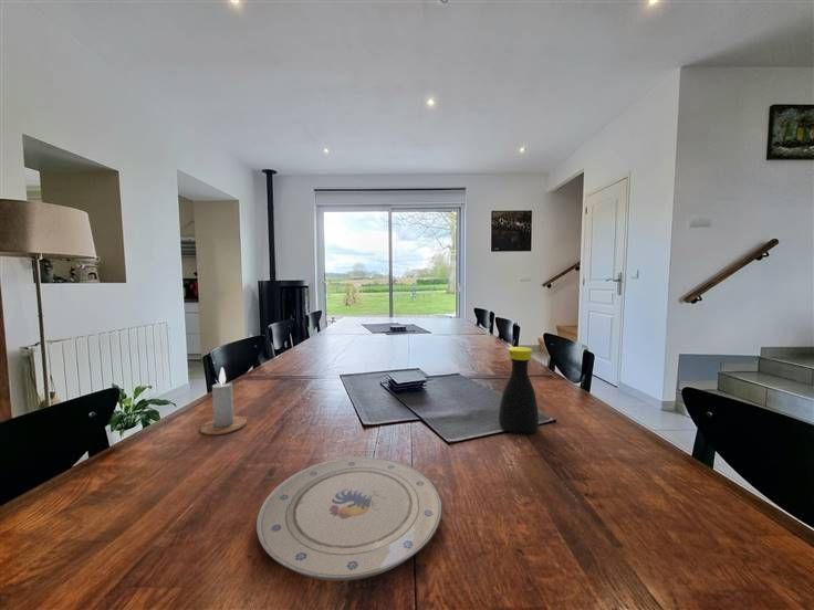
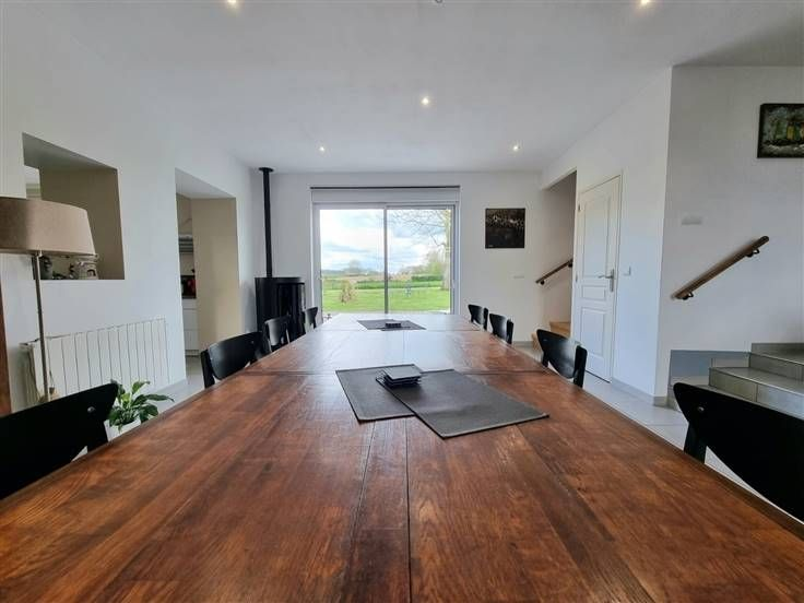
- bottle [498,346,540,435]
- plate [255,456,443,581]
- candle [199,367,248,435]
